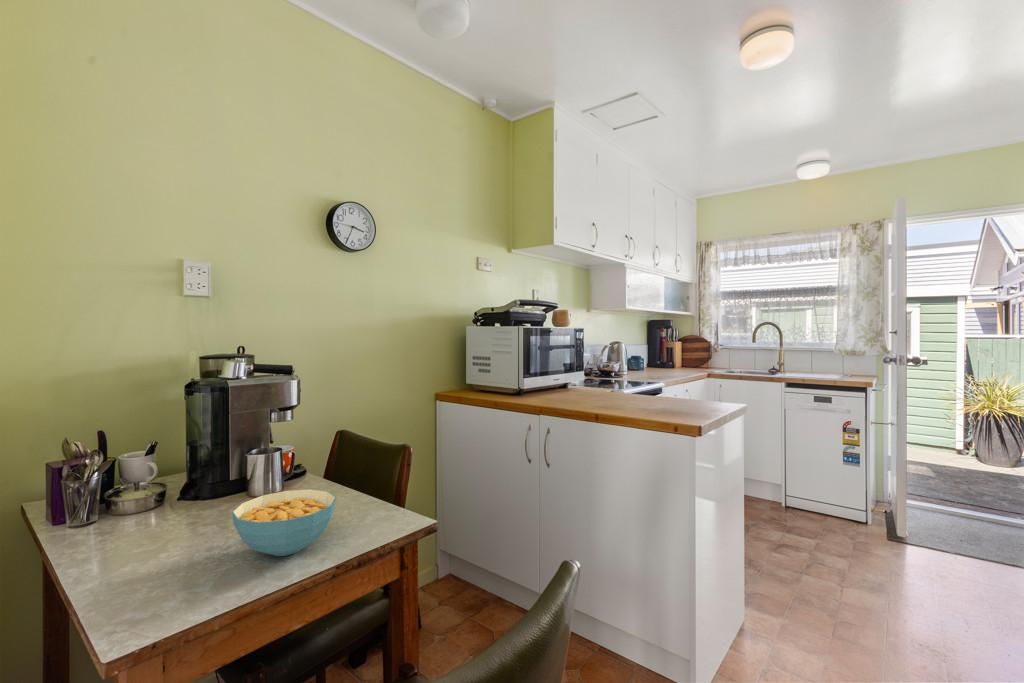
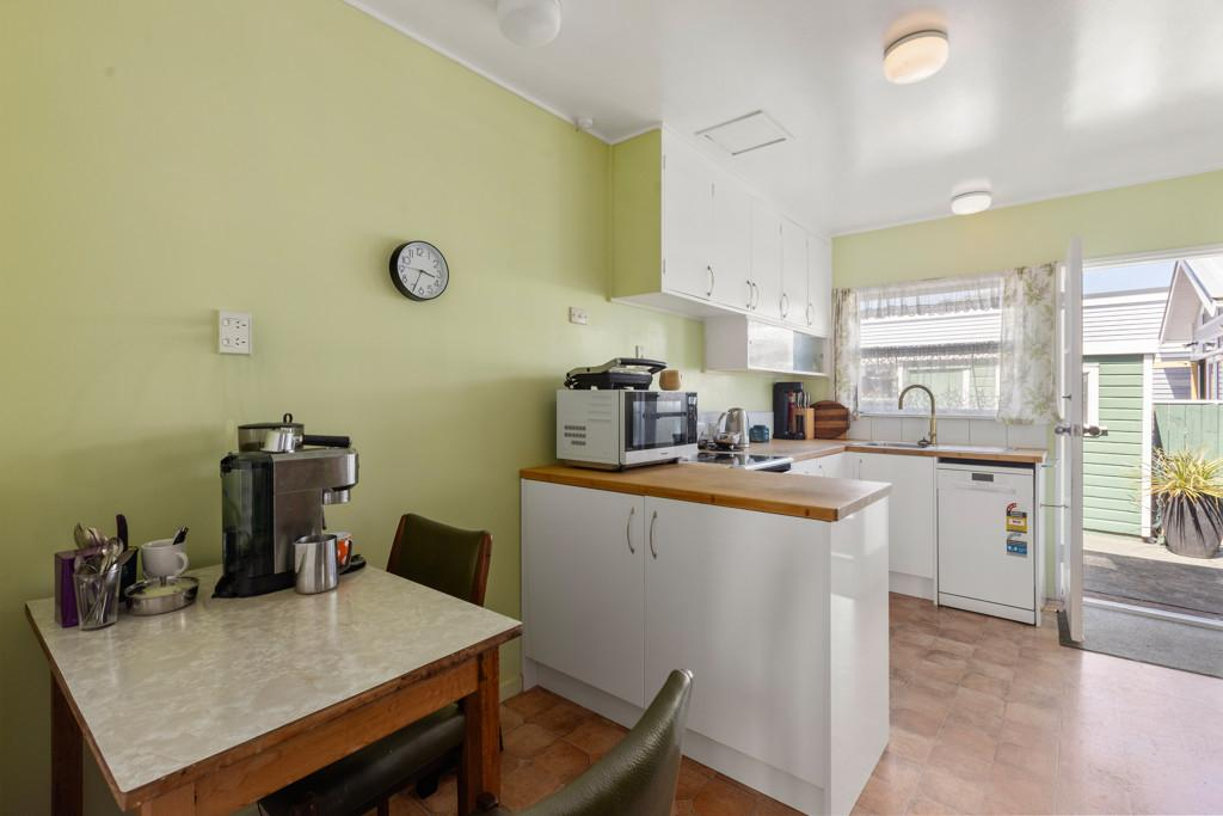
- cereal bowl [231,488,337,557]
